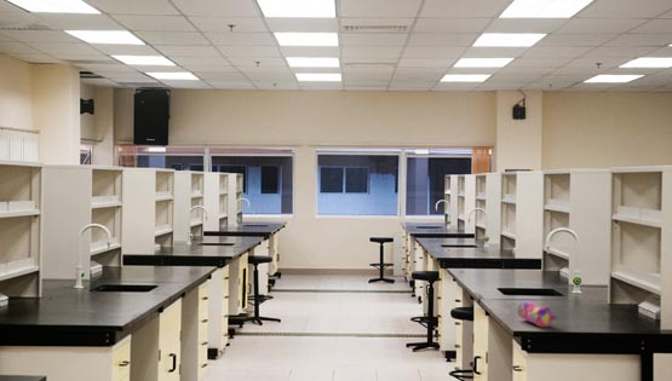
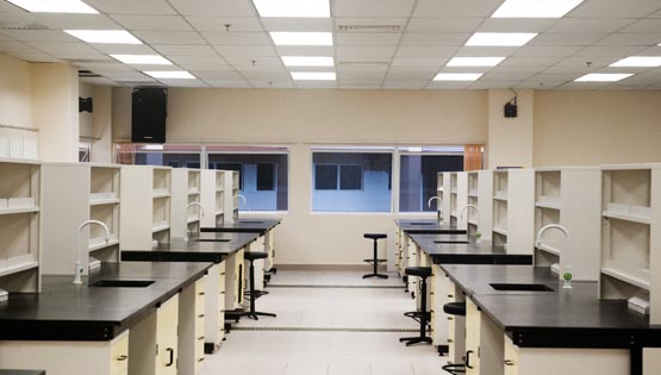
- pencil case [516,300,558,328]
